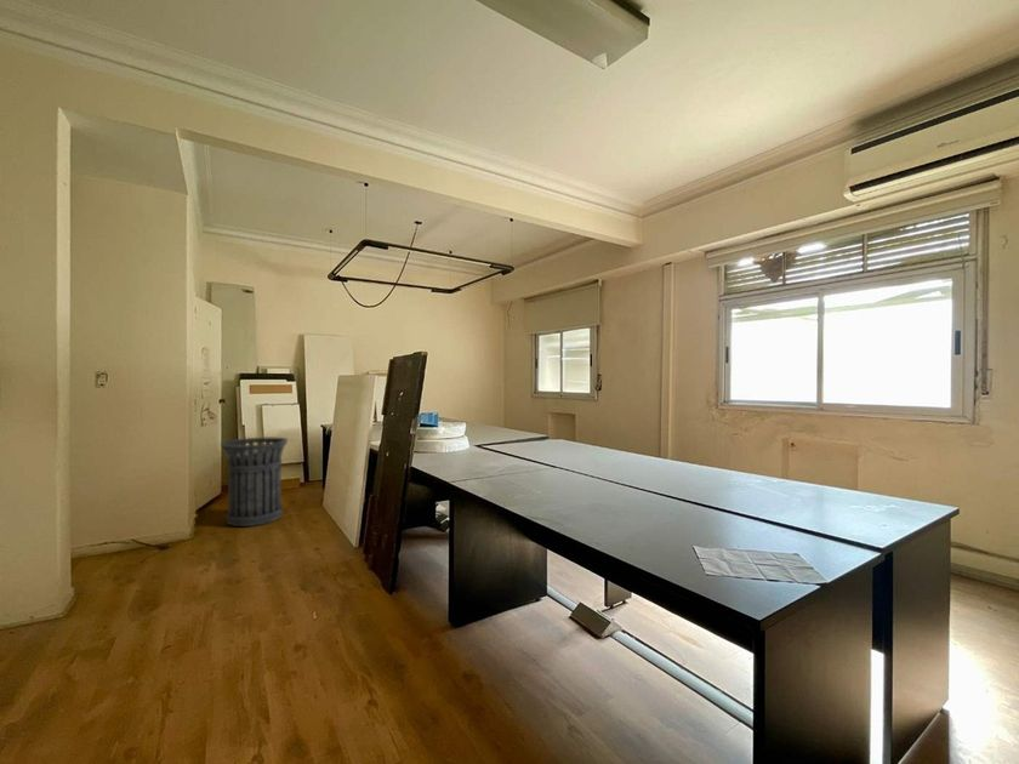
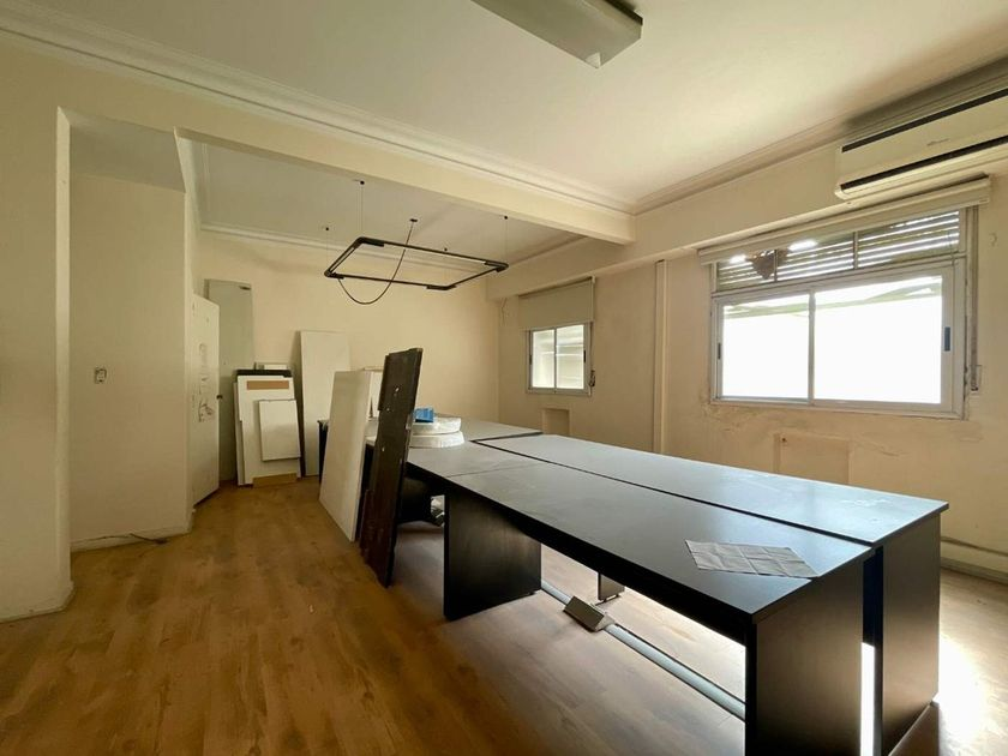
- trash can [220,437,289,528]
